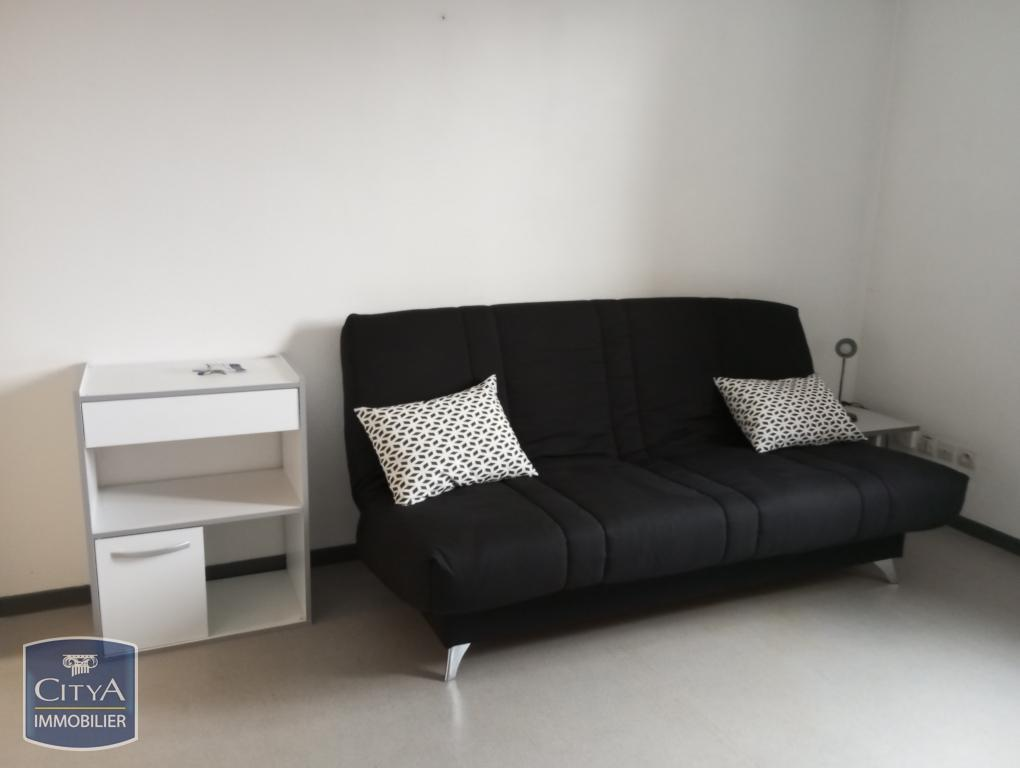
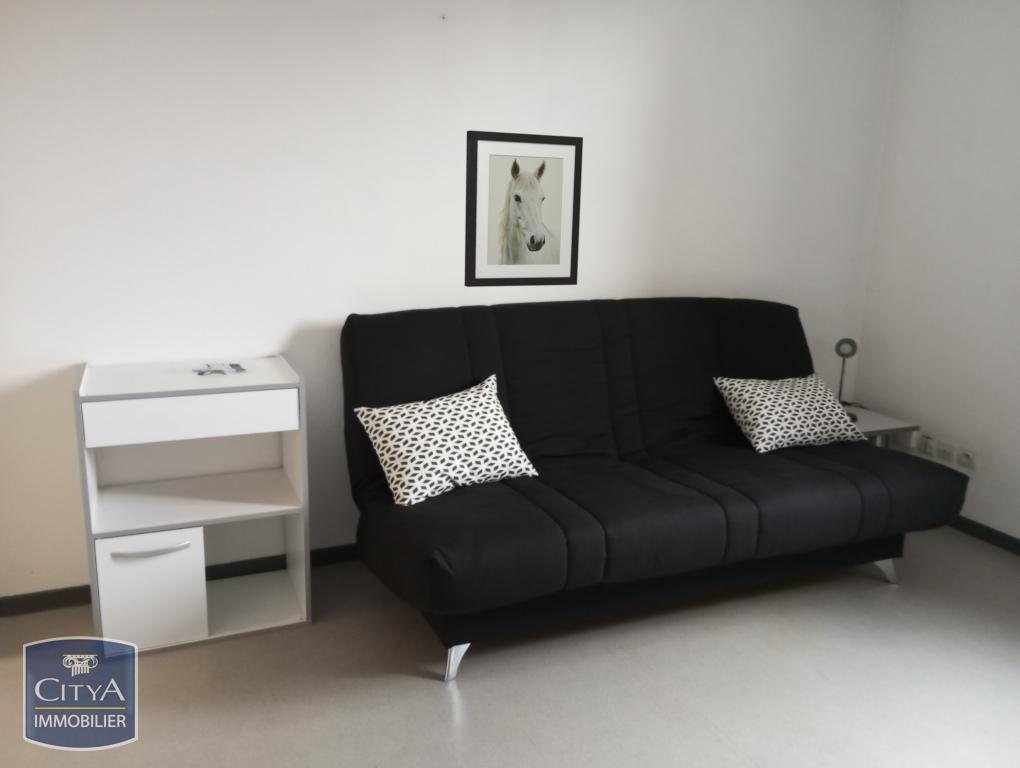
+ wall art [464,129,584,288]
